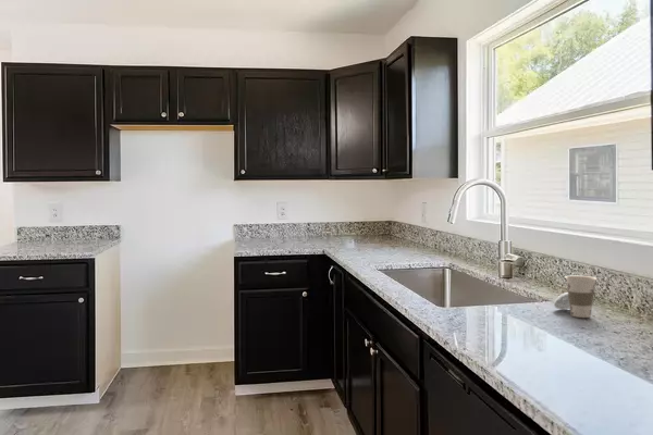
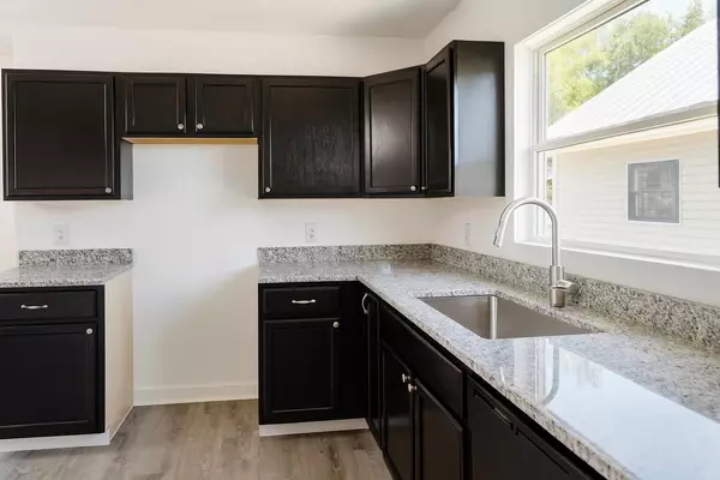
- cup [553,275,599,319]
